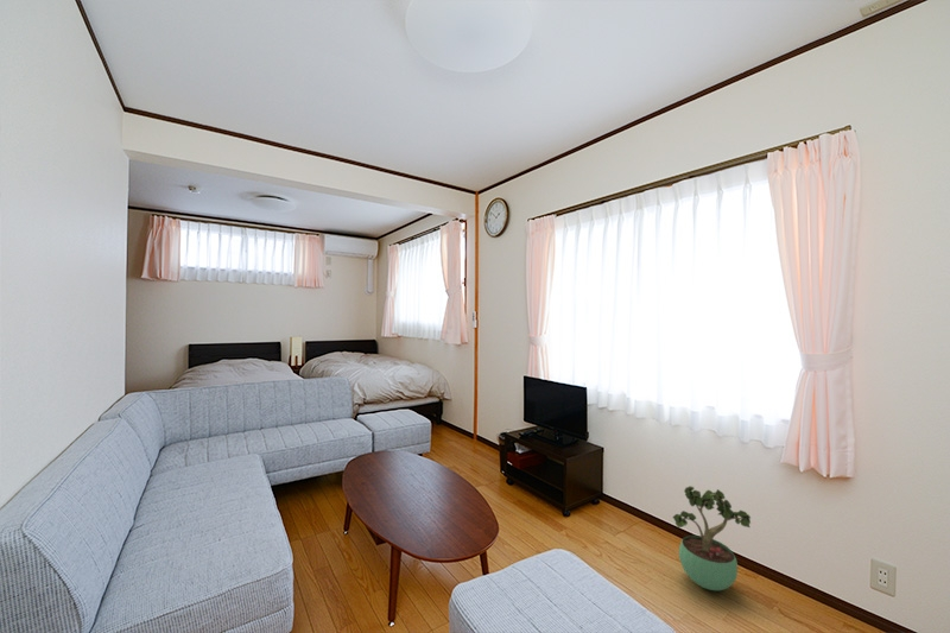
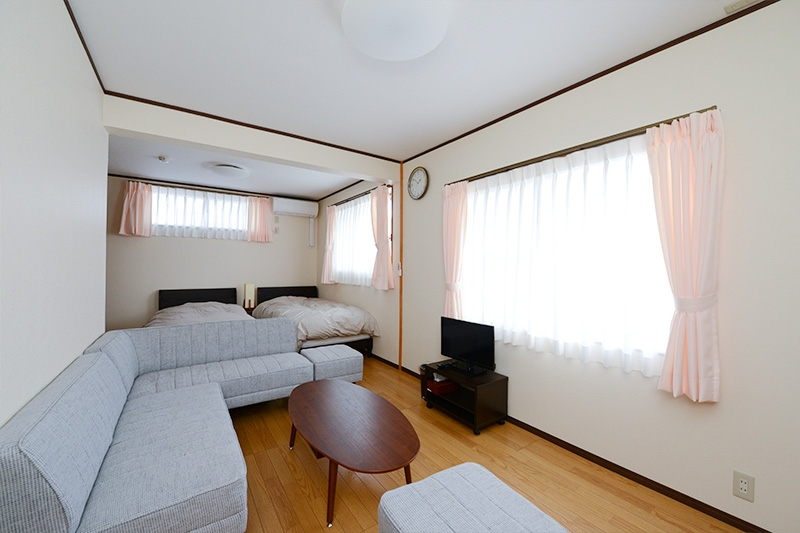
- potted plant [672,486,752,591]
